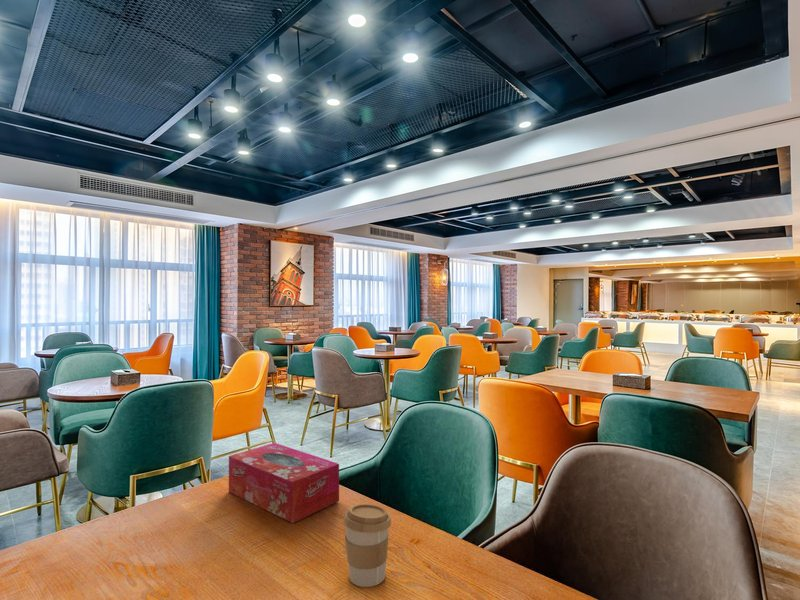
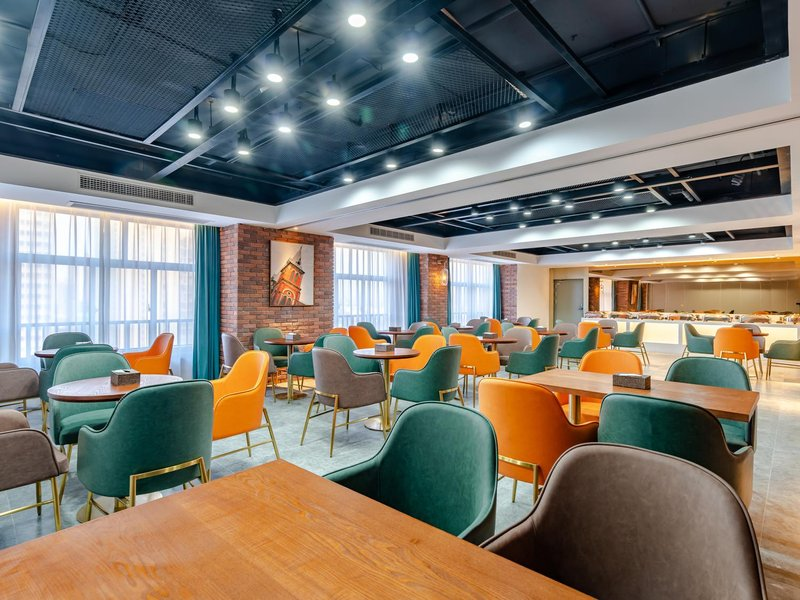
- coffee cup [342,503,392,588]
- tissue box [228,442,340,524]
